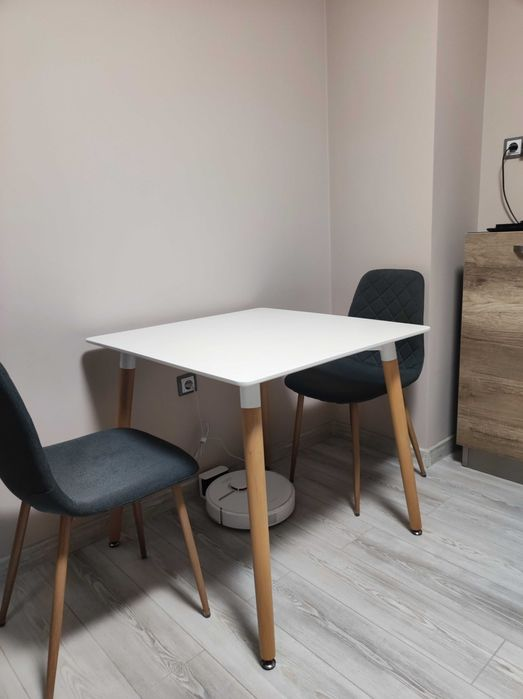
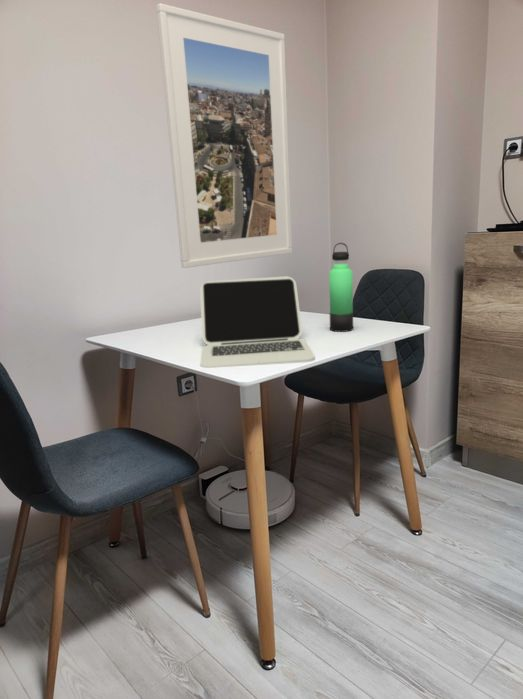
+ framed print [155,2,293,269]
+ thermos bottle [328,242,354,333]
+ laptop [199,275,316,369]
